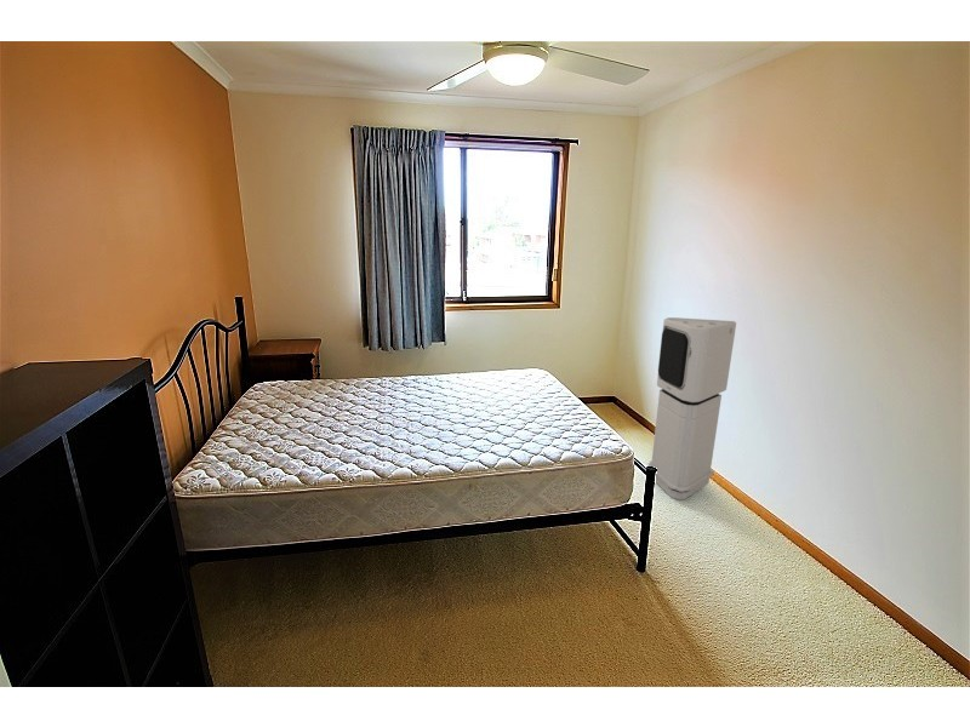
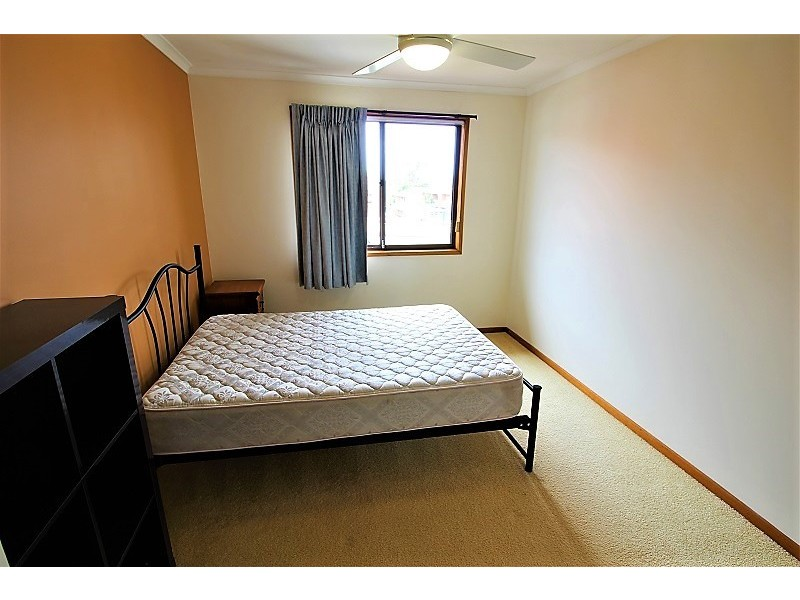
- air purifier [647,316,737,500]
